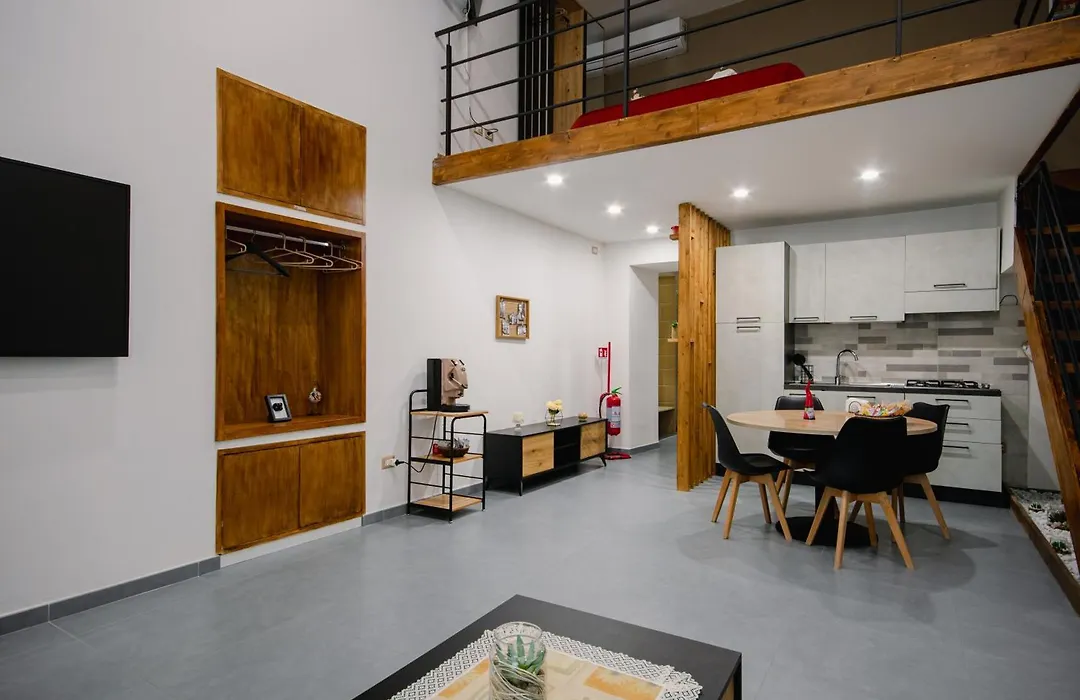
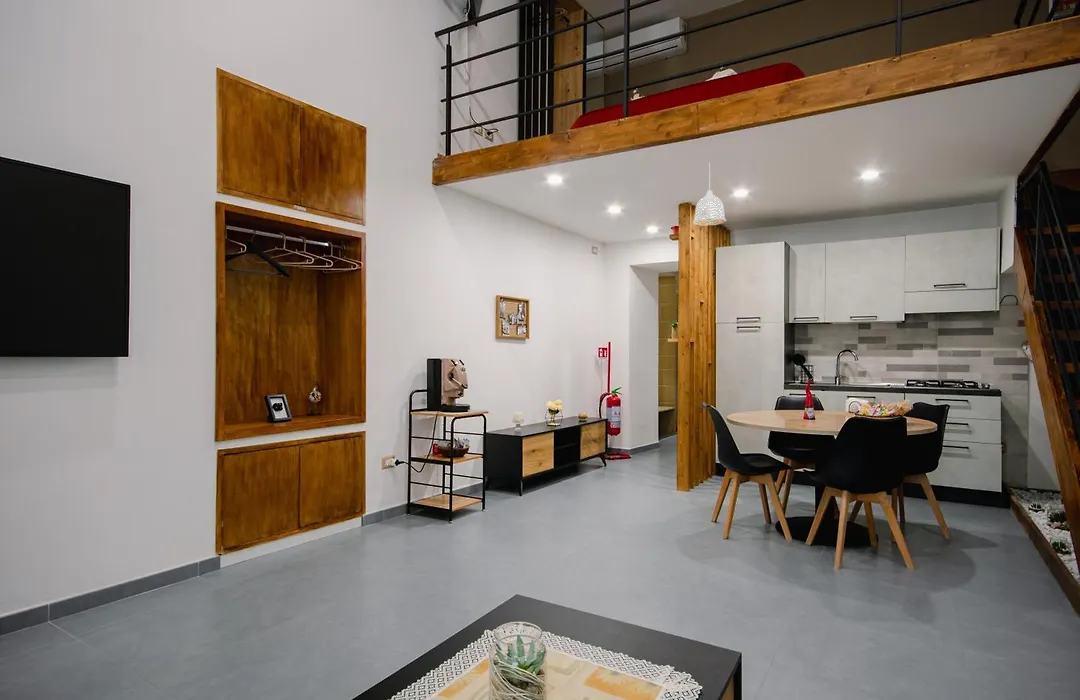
+ pendant lamp [692,161,727,227]
